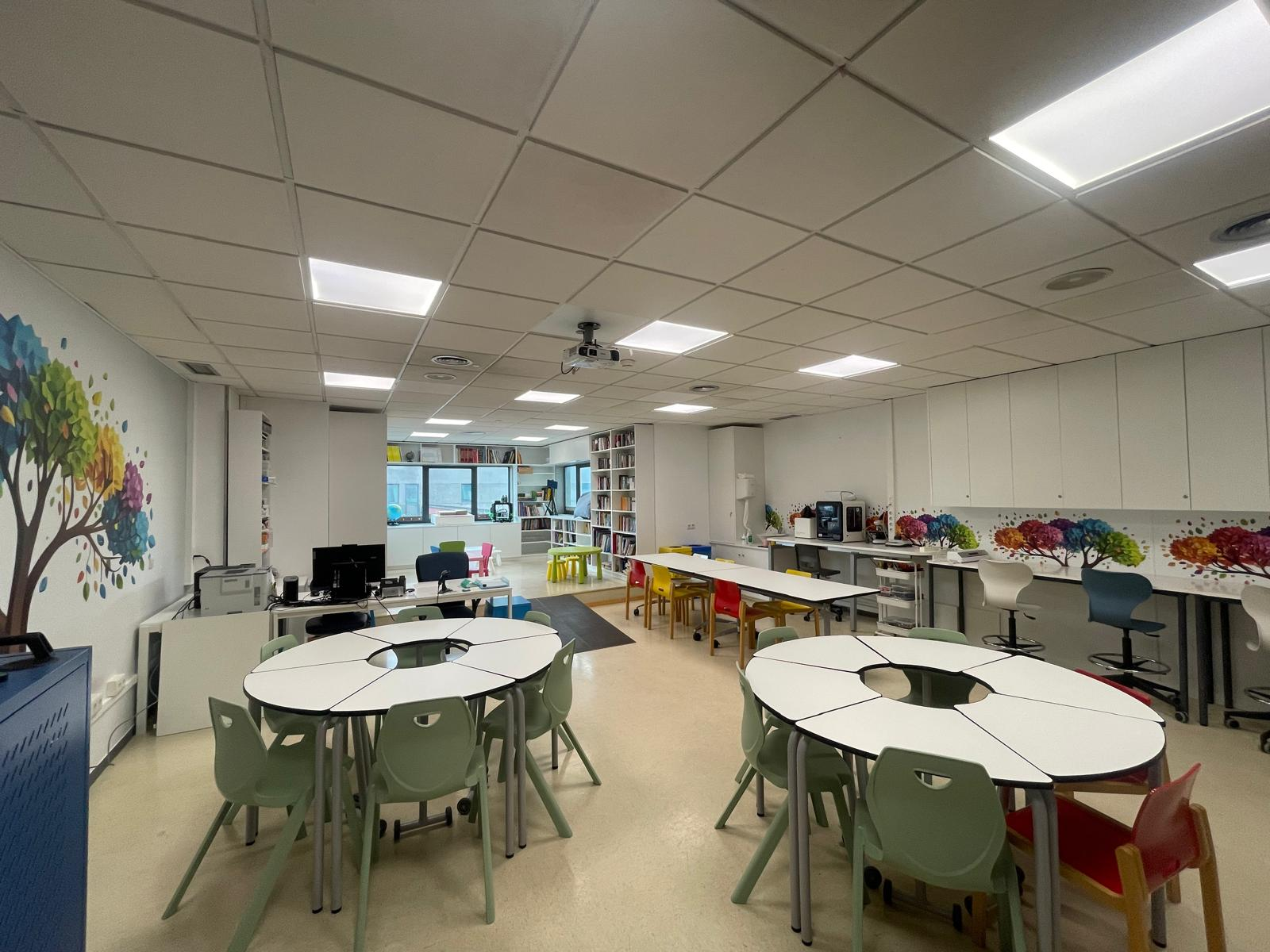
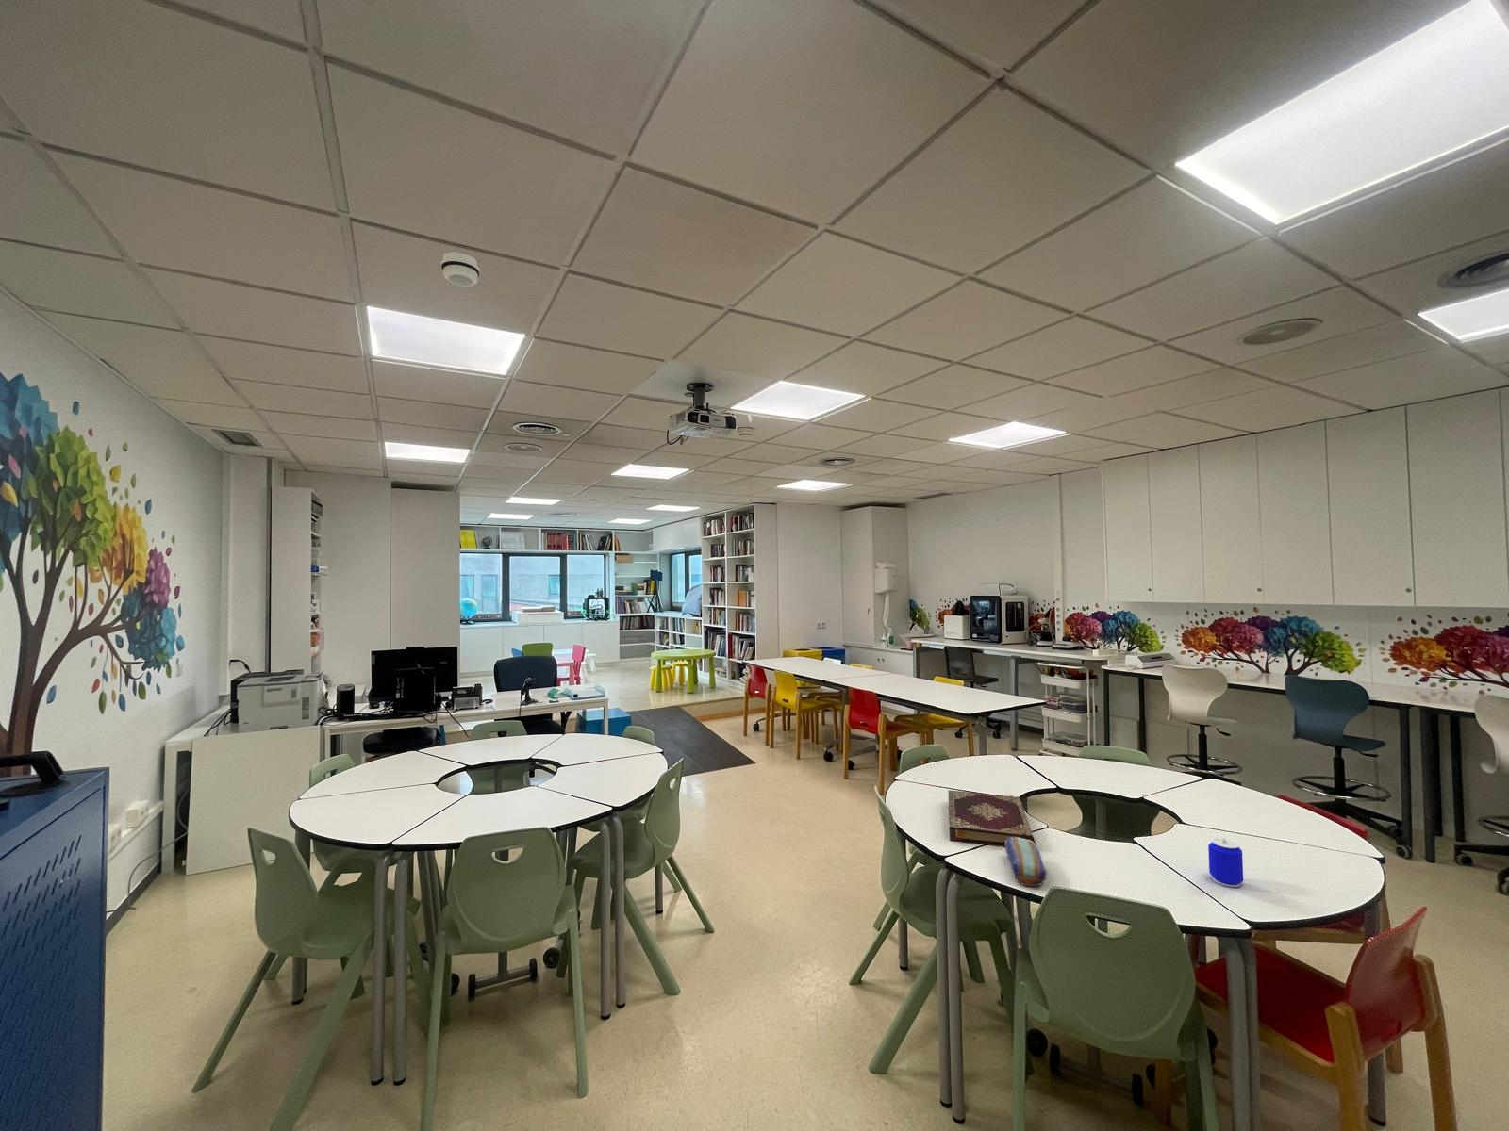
+ pencil case [1004,836,1048,887]
+ beer can [1207,838,1244,887]
+ book [948,790,1036,847]
+ smoke detector [440,252,481,288]
